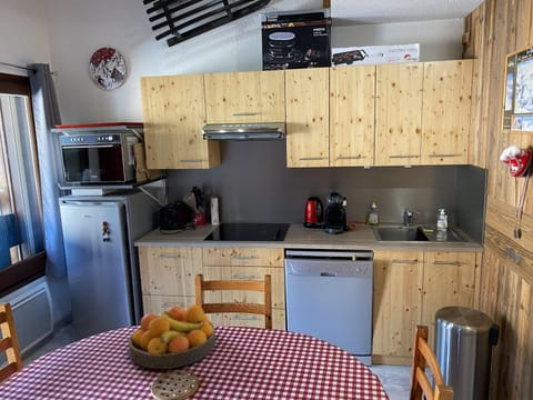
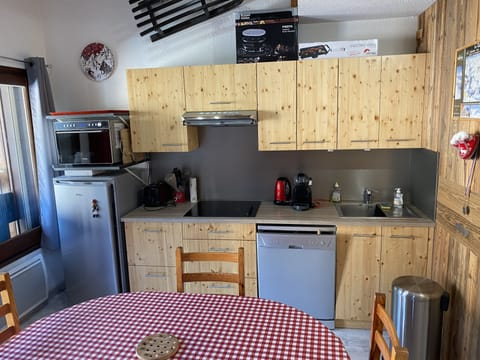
- fruit bowl [128,303,217,370]
